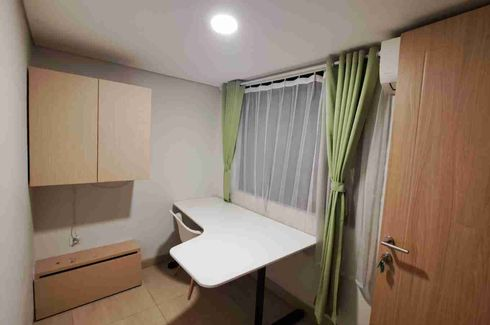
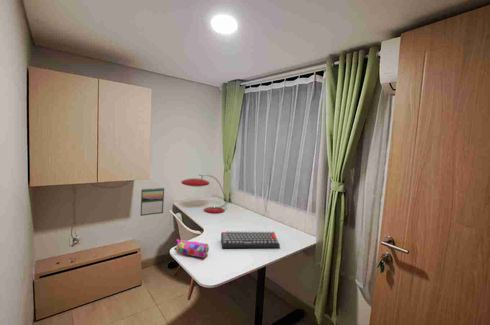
+ calendar [139,187,165,217]
+ desk lamp [180,173,228,214]
+ keyboard [220,230,281,249]
+ pencil case [173,238,210,258]
